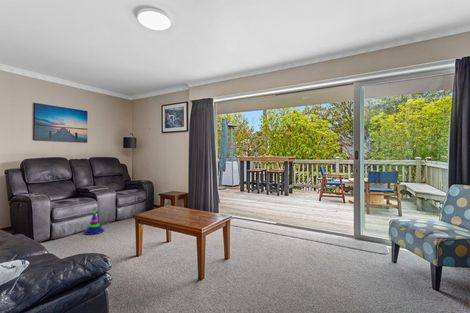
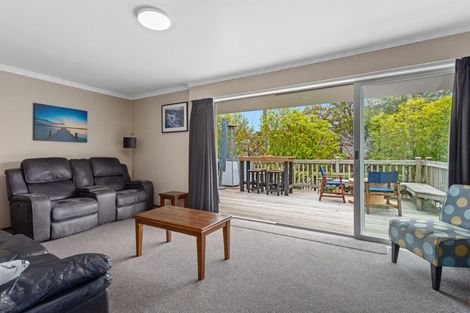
- stacking toy [83,206,105,236]
